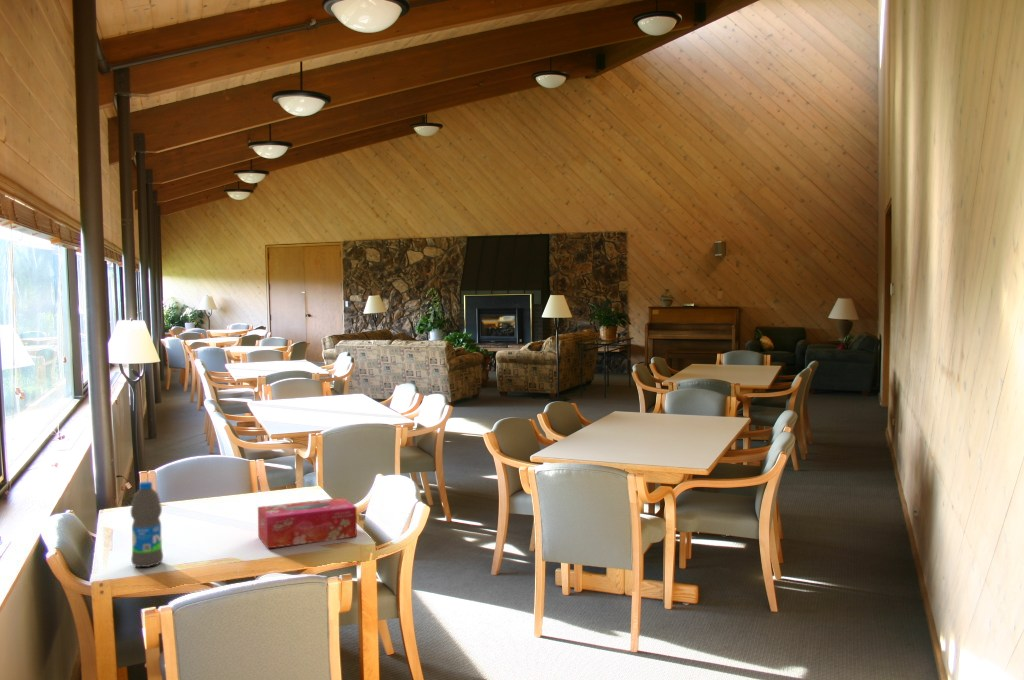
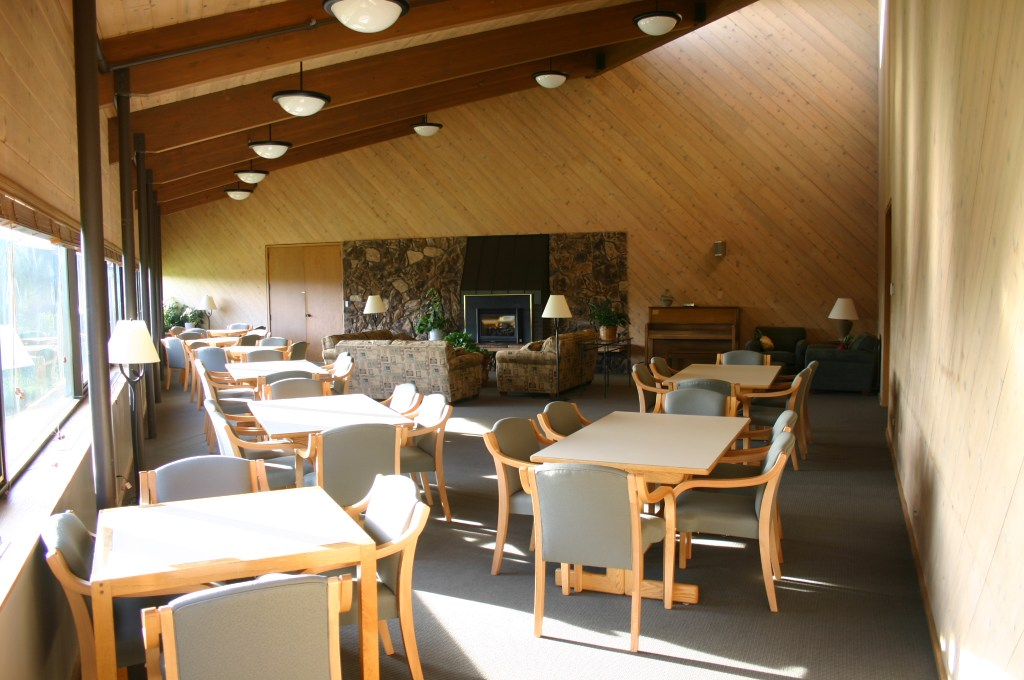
- tissue box [257,497,358,549]
- water bottle [130,480,164,568]
